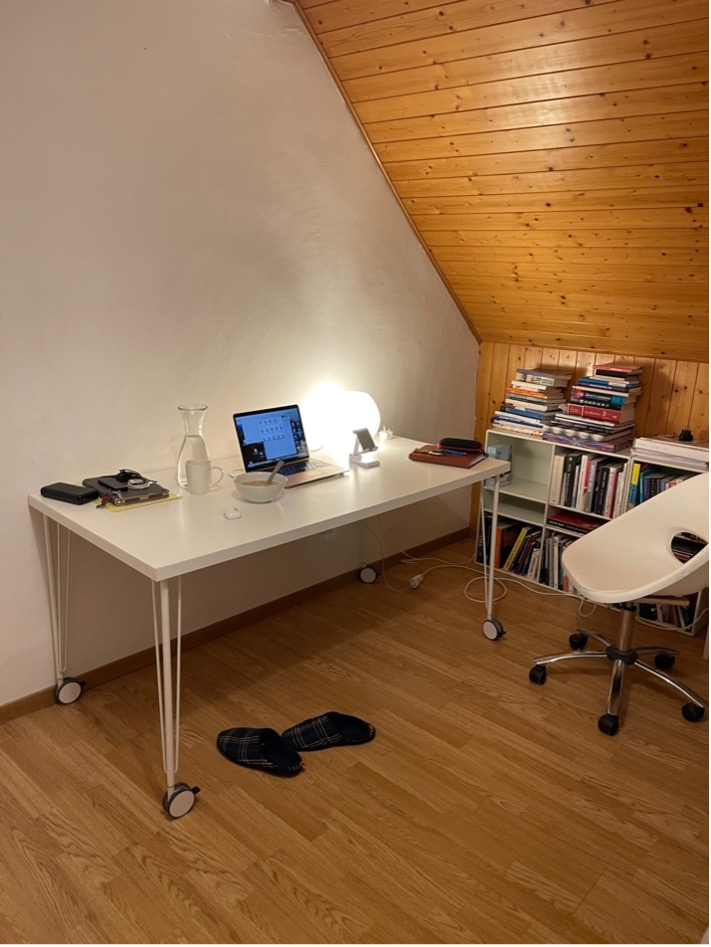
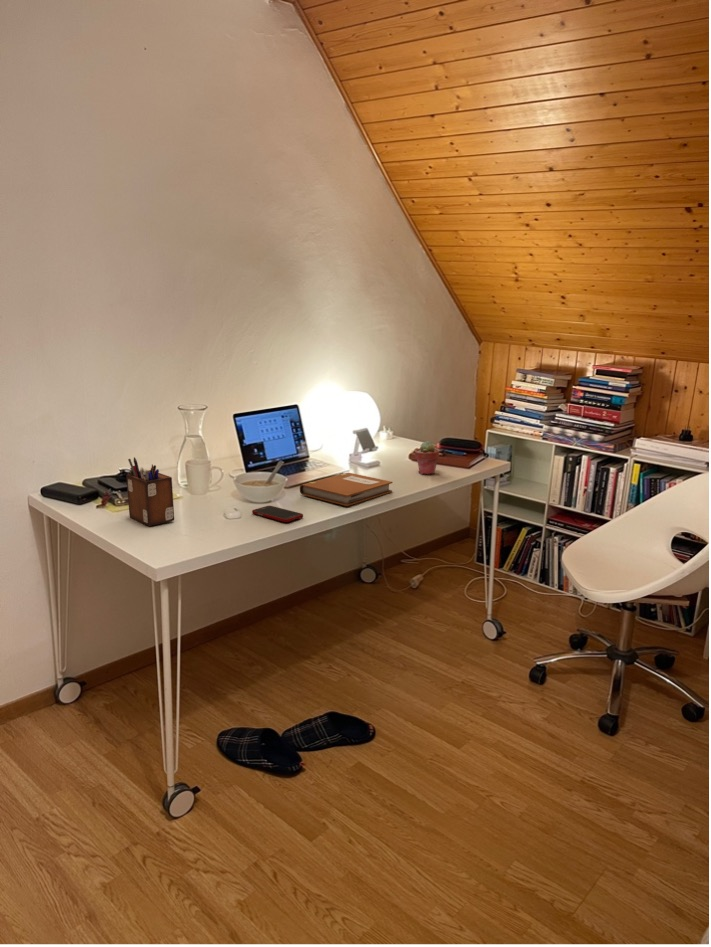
+ potted succulent [414,440,440,475]
+ cell phone [251,505,304,523]
+ desk organizer [125,456,175,527]
+ notebook [299,472,394,507]
